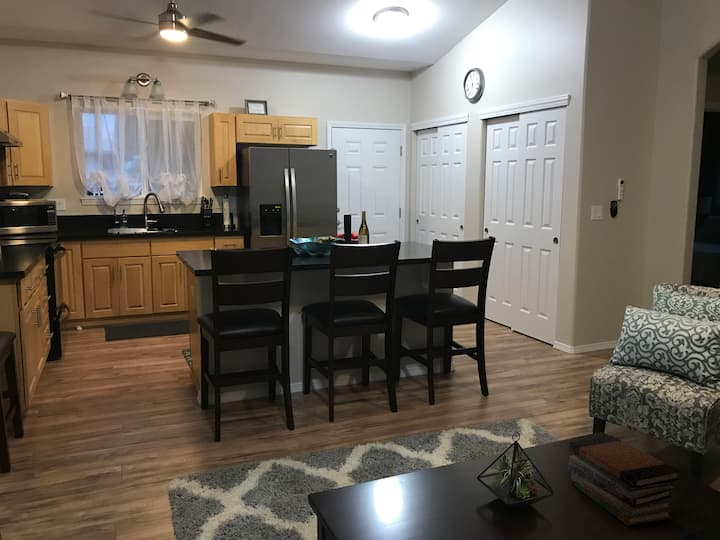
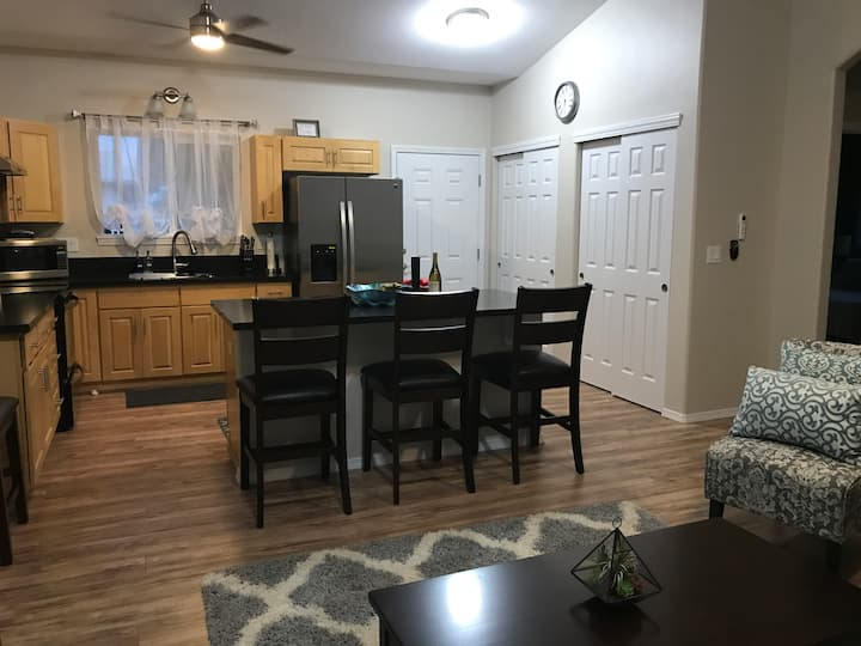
- book stack [567,435,682,527]
